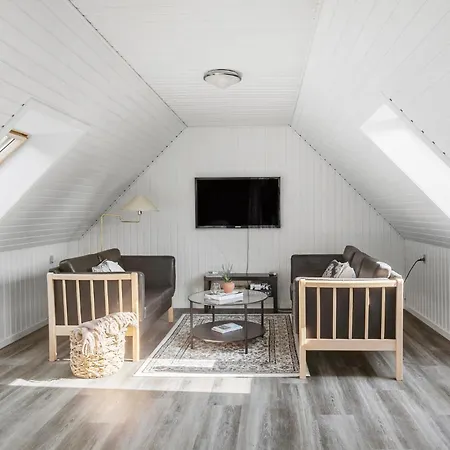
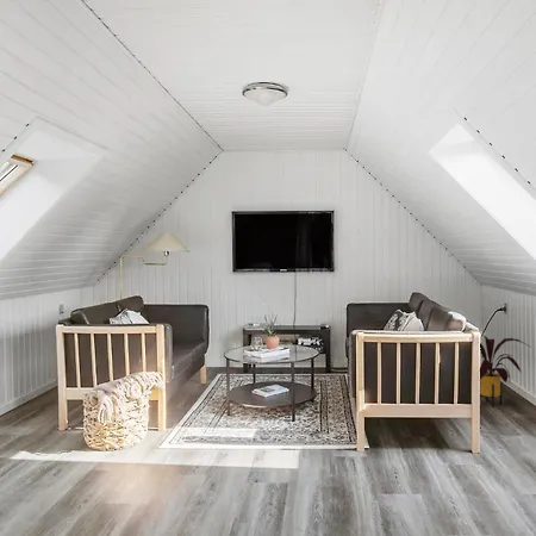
+ house plant [479,335,531,409]
